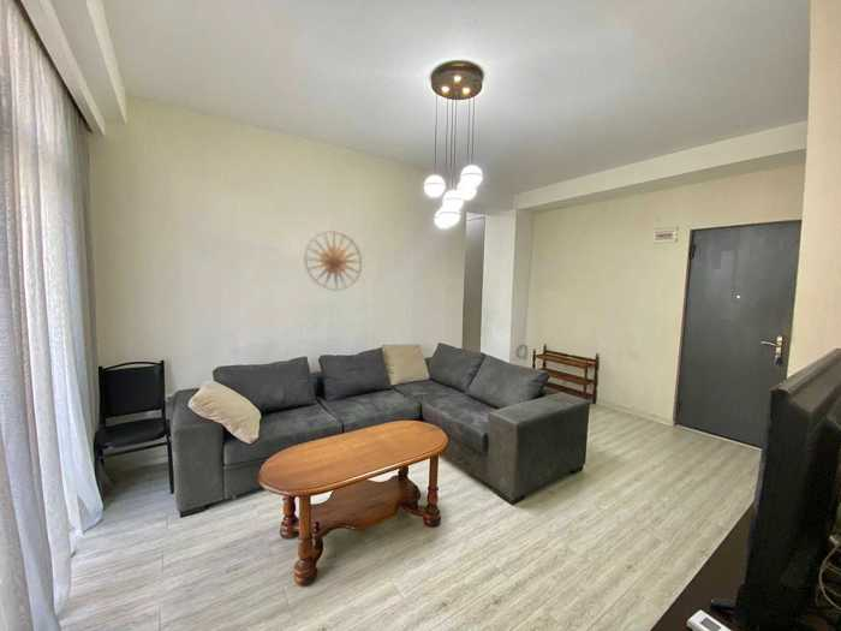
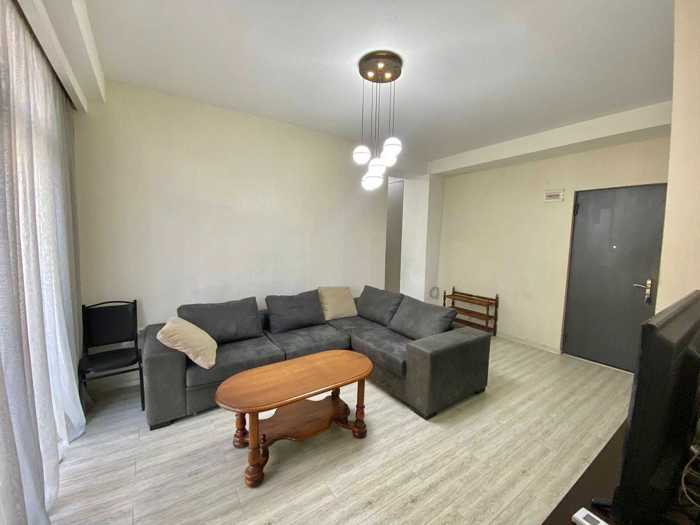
- wall art [304,230,363,291]
